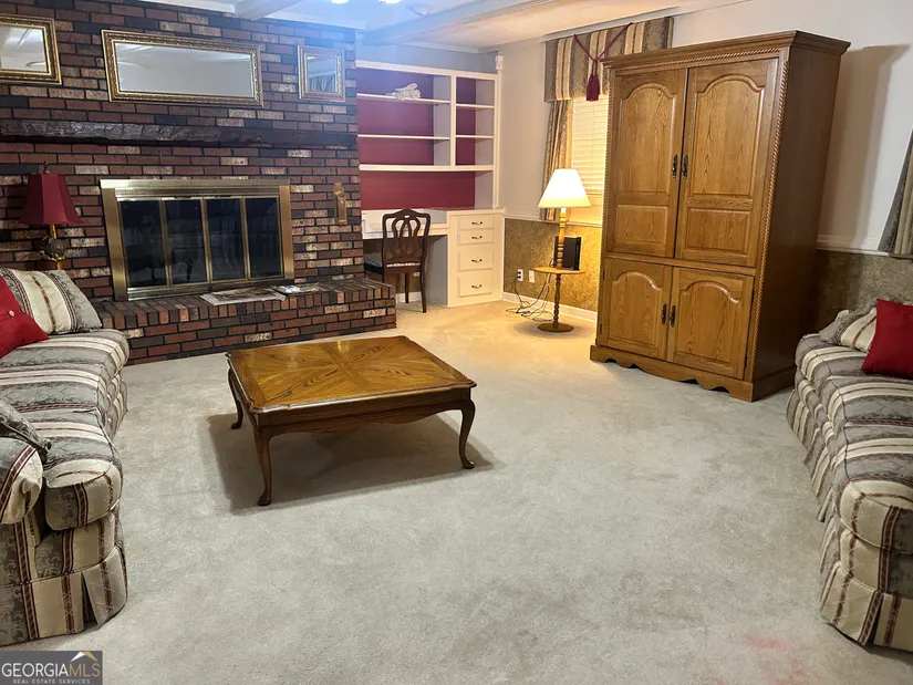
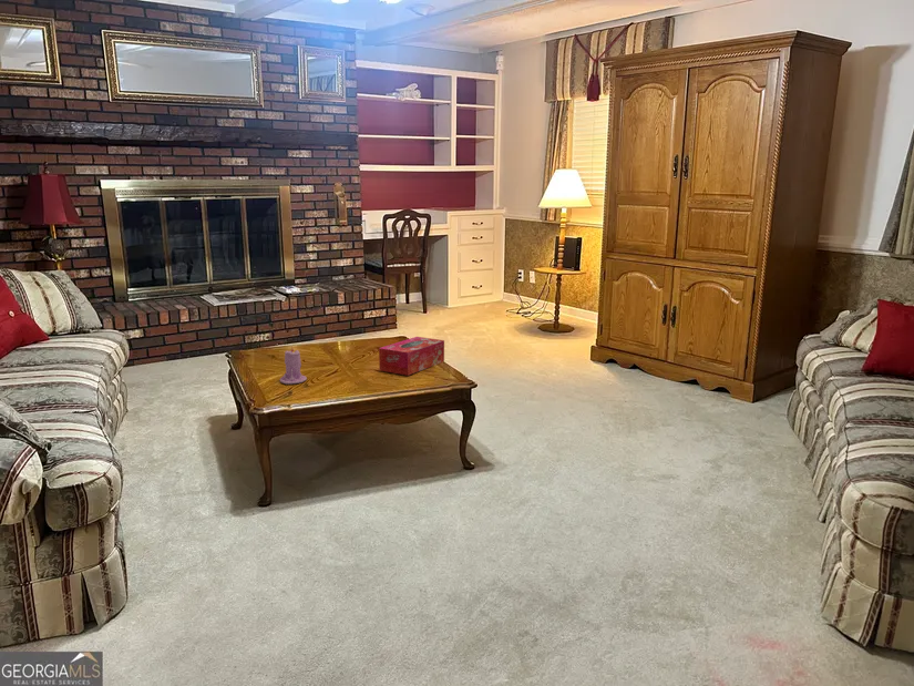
+ tissue box [378,336,445,377]
+ candle [279,346,308,385]
